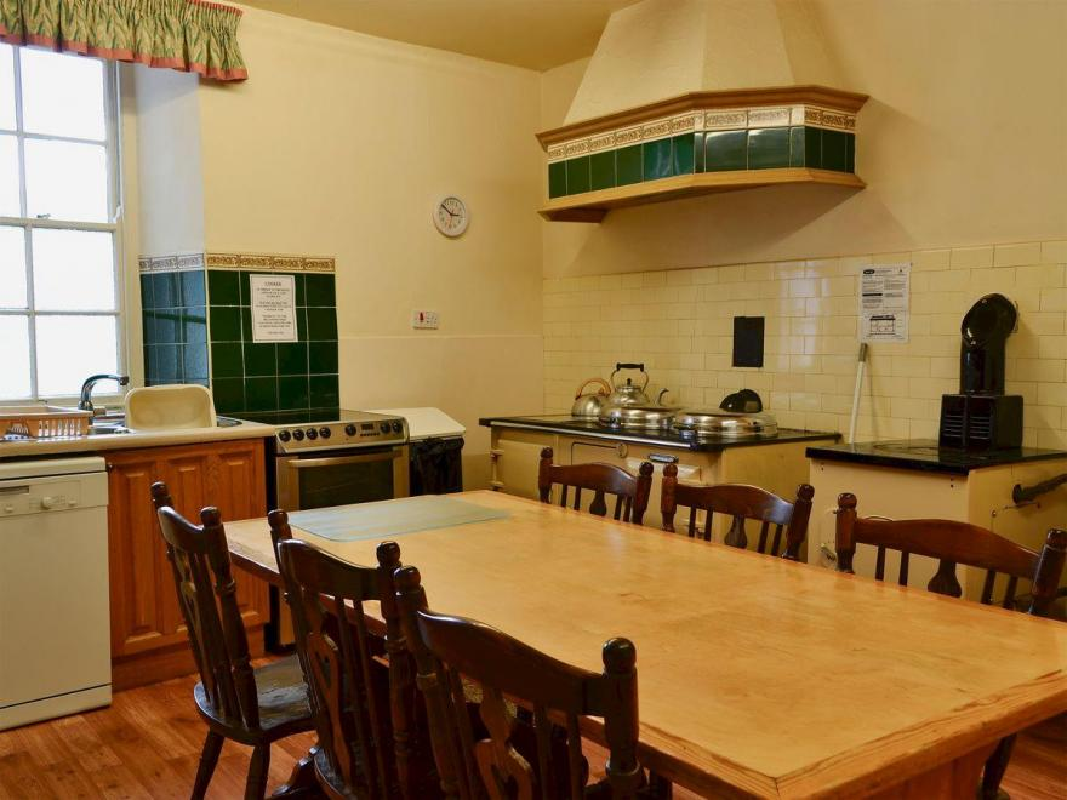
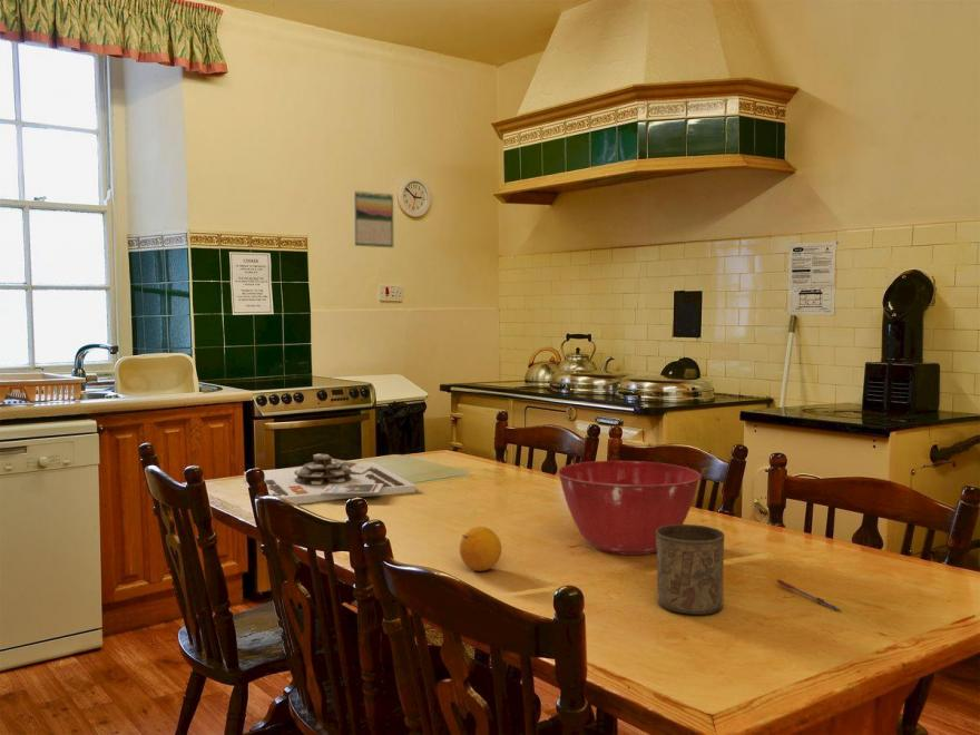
+ board game [243,453,416,506]
+ cup [656,523,726,616]
+ fruit [459,526,502,572]
+ calendar [353,189,394,248]
+ mixing bowl [557,460,703,556]
+ pen [775,578,843,612]
